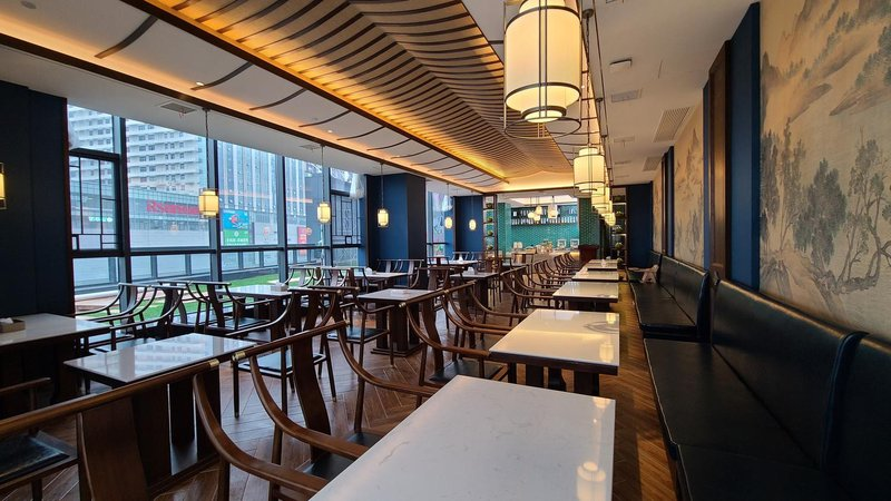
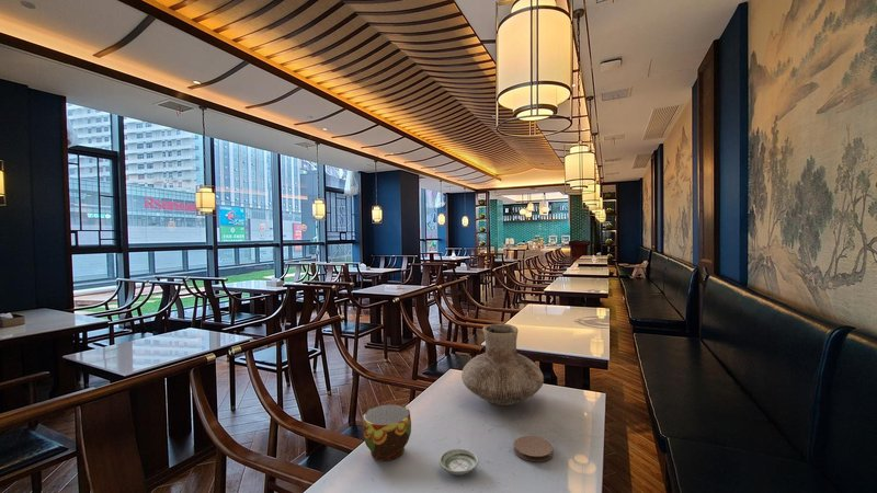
+ vase [460,322,545,406]
+ coaster [513,435,554,463]
+ cup [362,403,412,461]
+ saucer [437,447,479,477]
